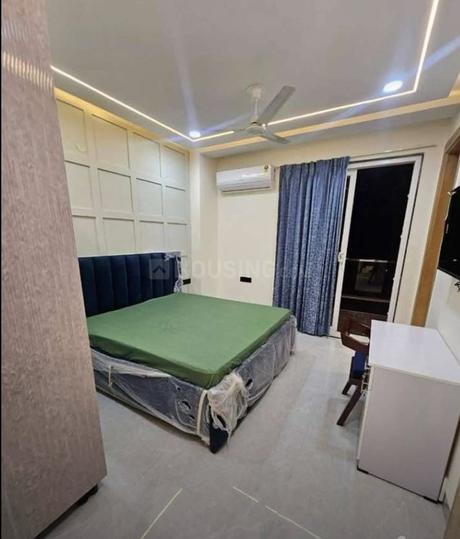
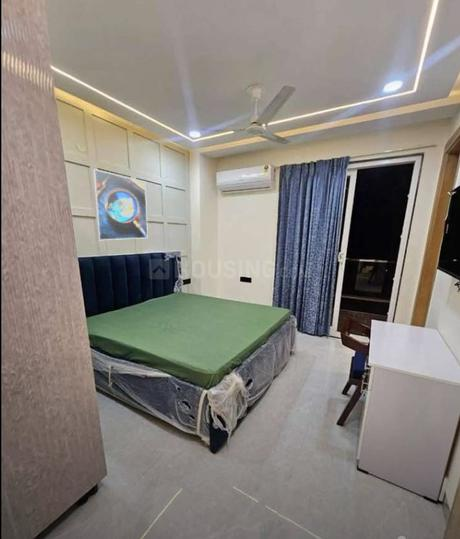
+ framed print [91,168,149,241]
